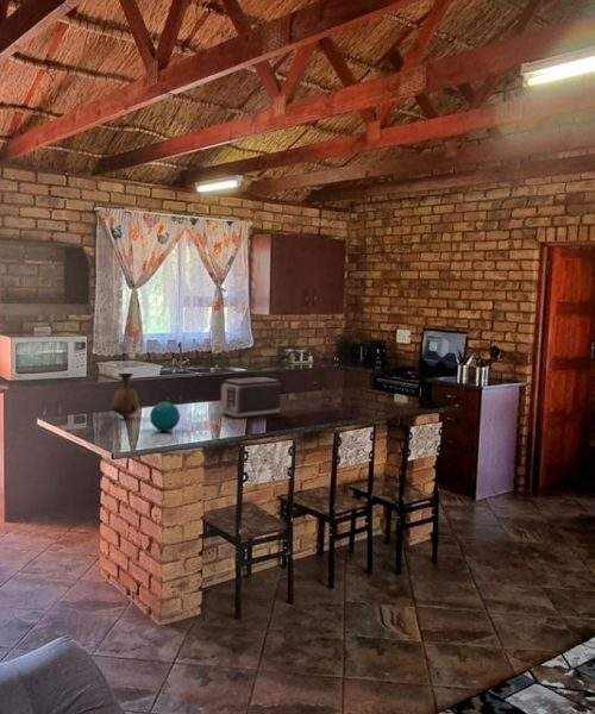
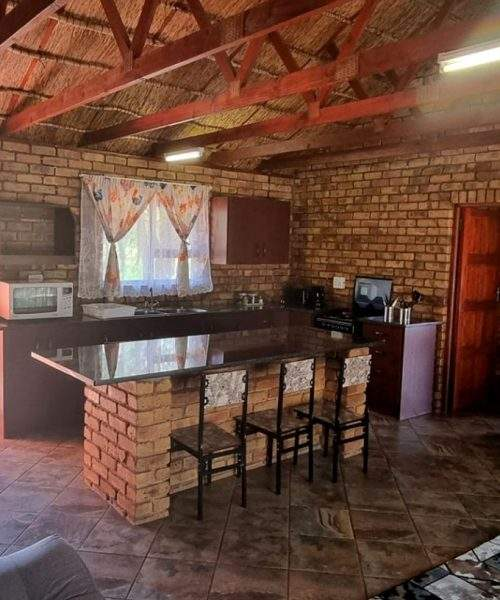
- decorative orb [149,401,181,432]
- toaster [220,376,282,420]
- vase [112,372,139,420]
